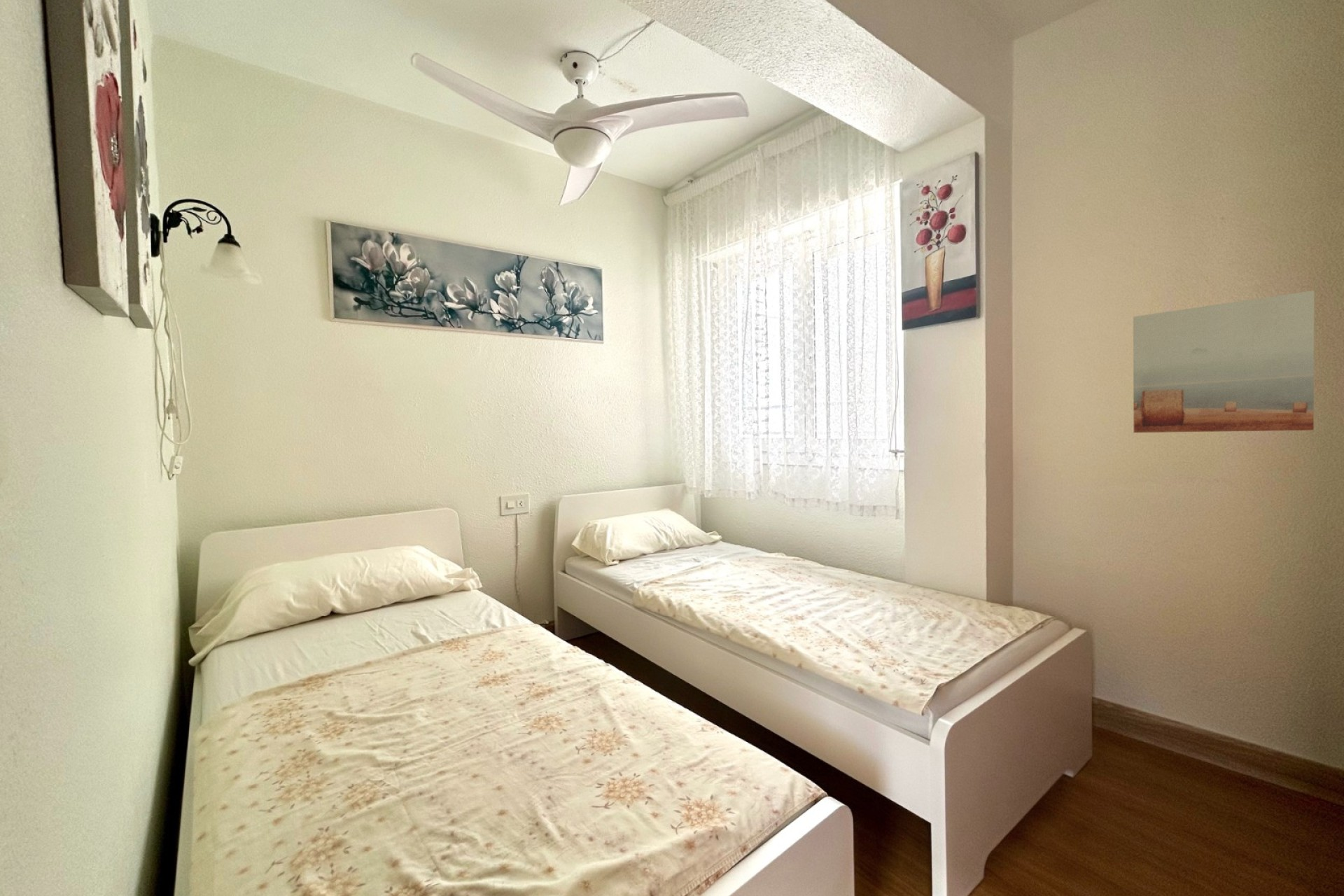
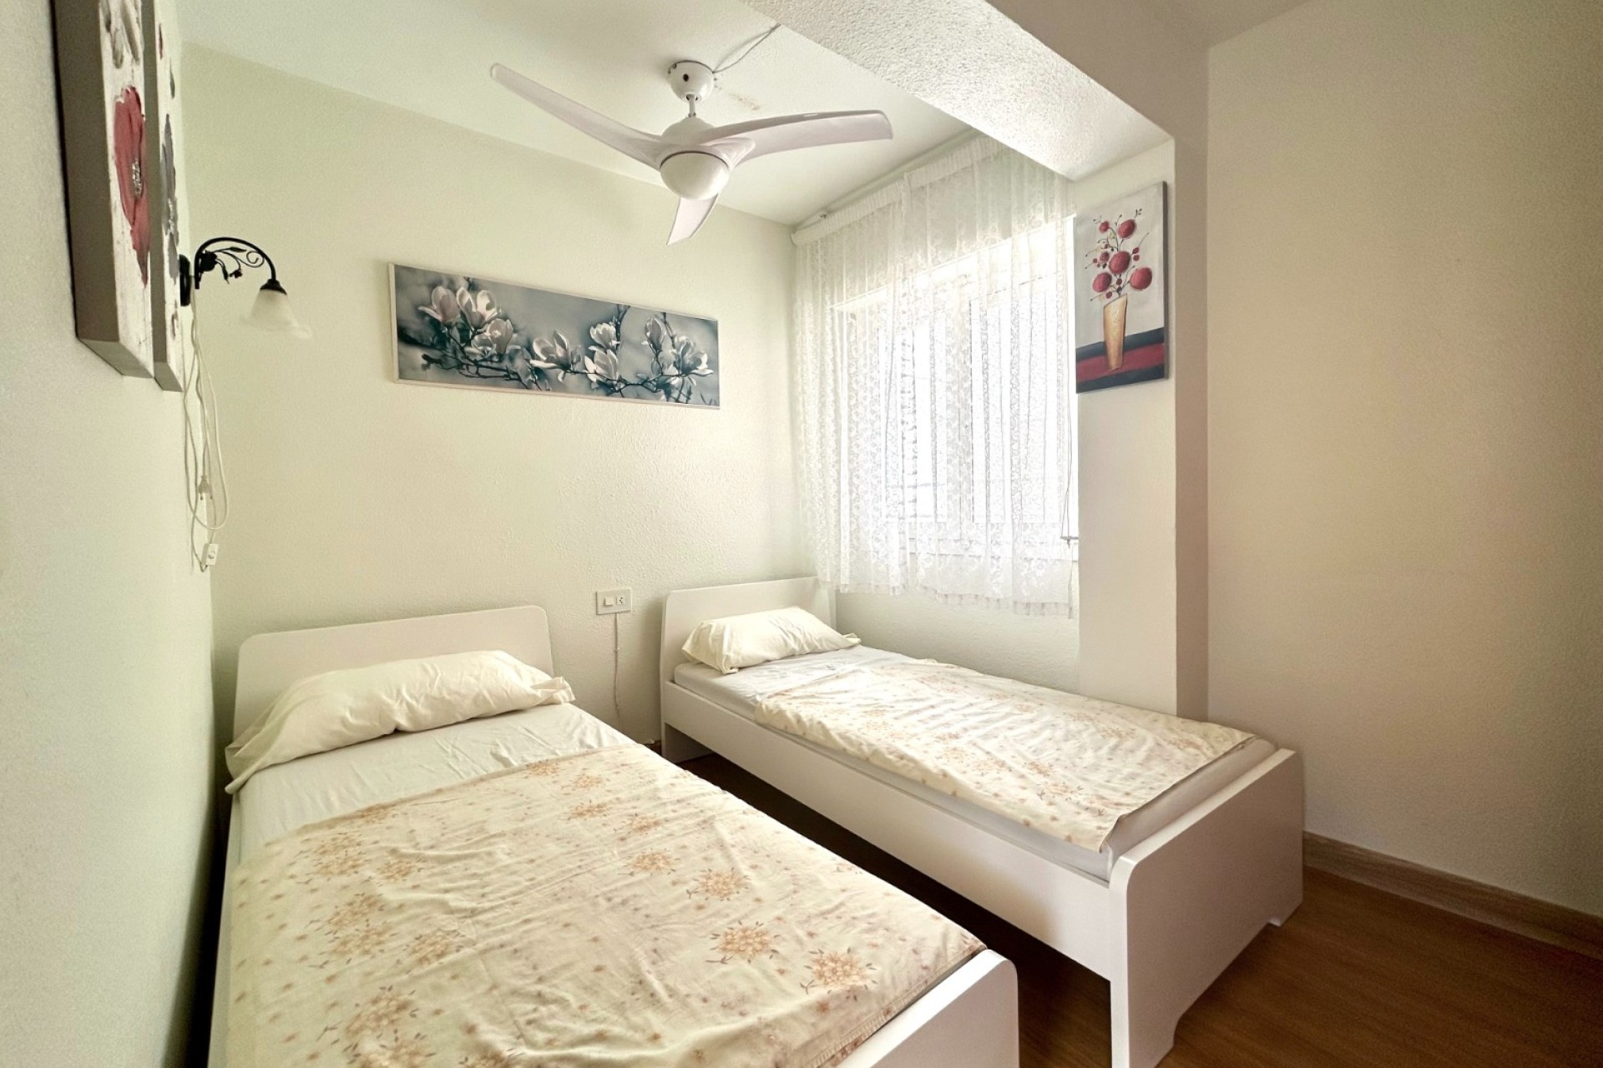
- wall art [1133,290,1315,433]
